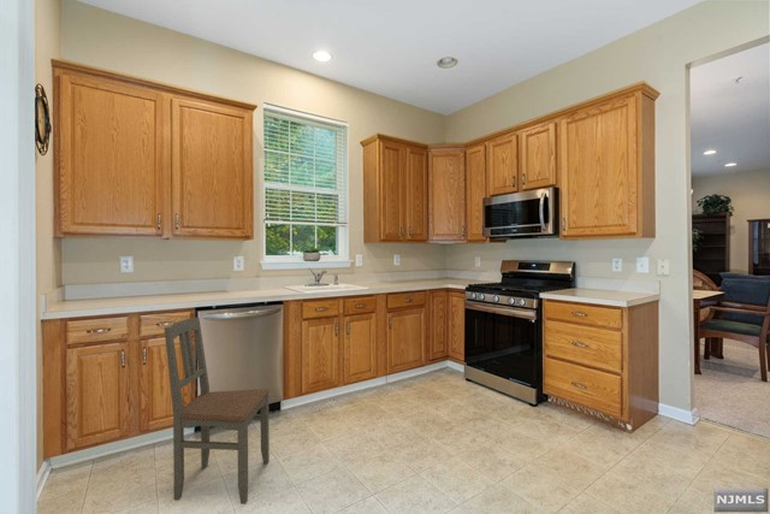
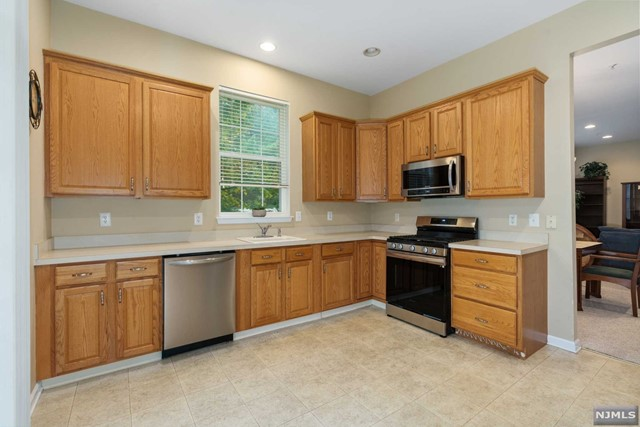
- dining chair [164,317,271,506]
